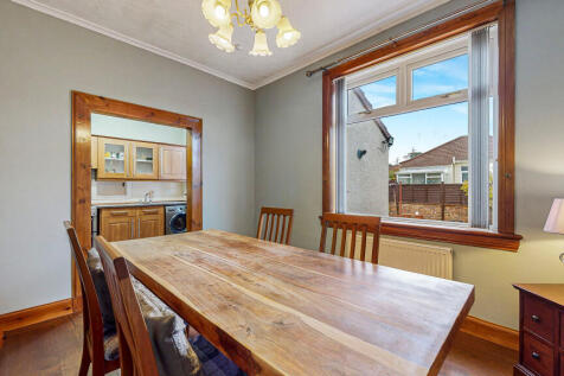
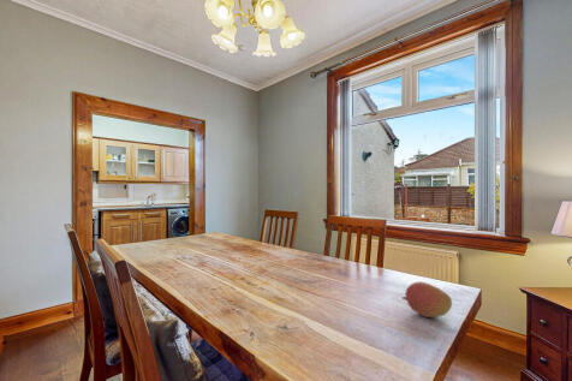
+ fruit [401,280,453,319]
